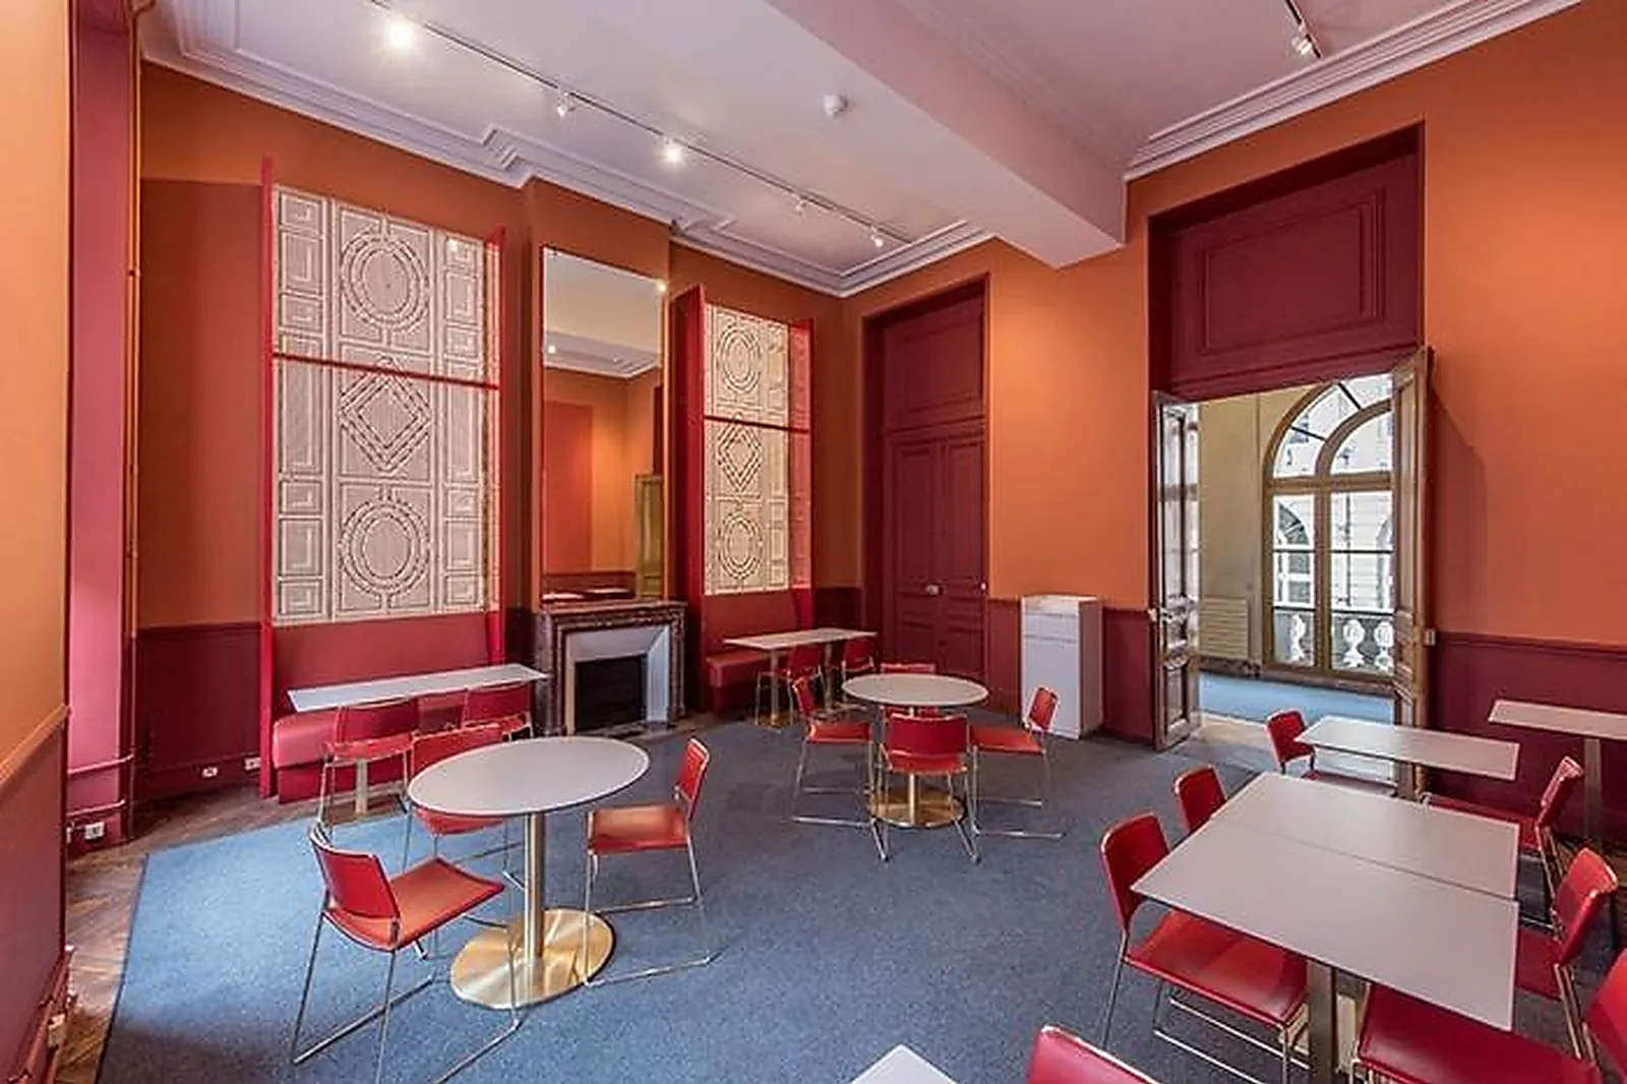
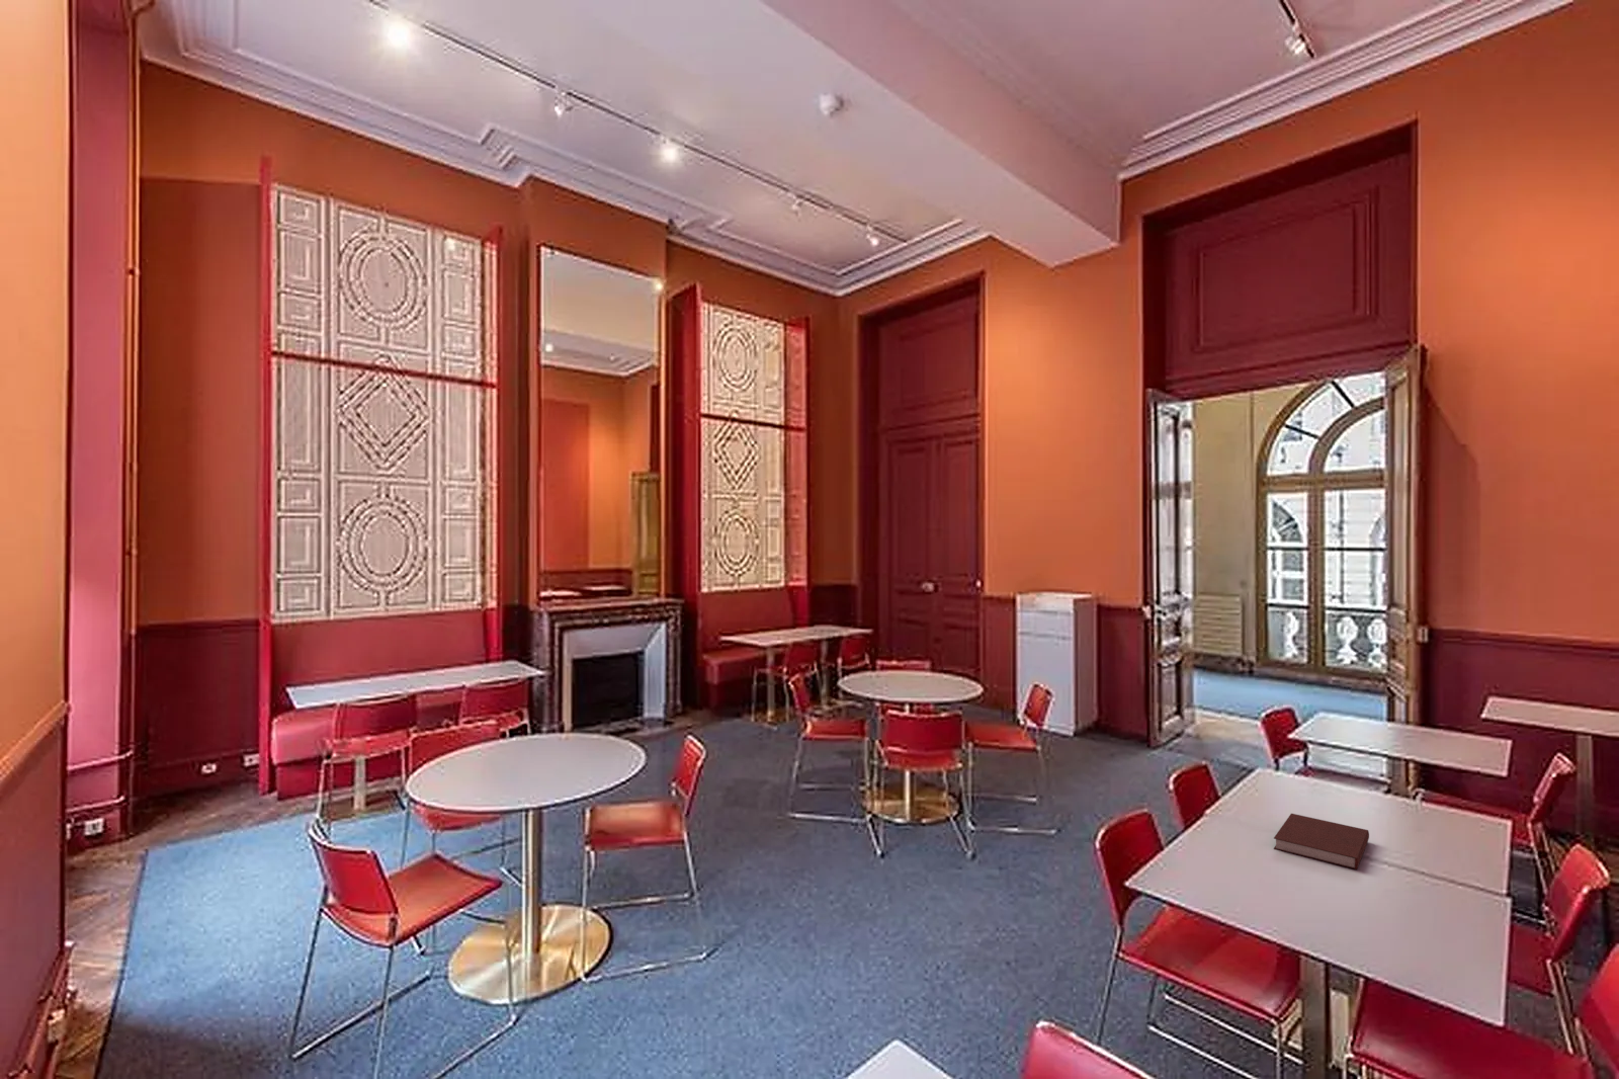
+ notebook [1274,813,1370,871]
